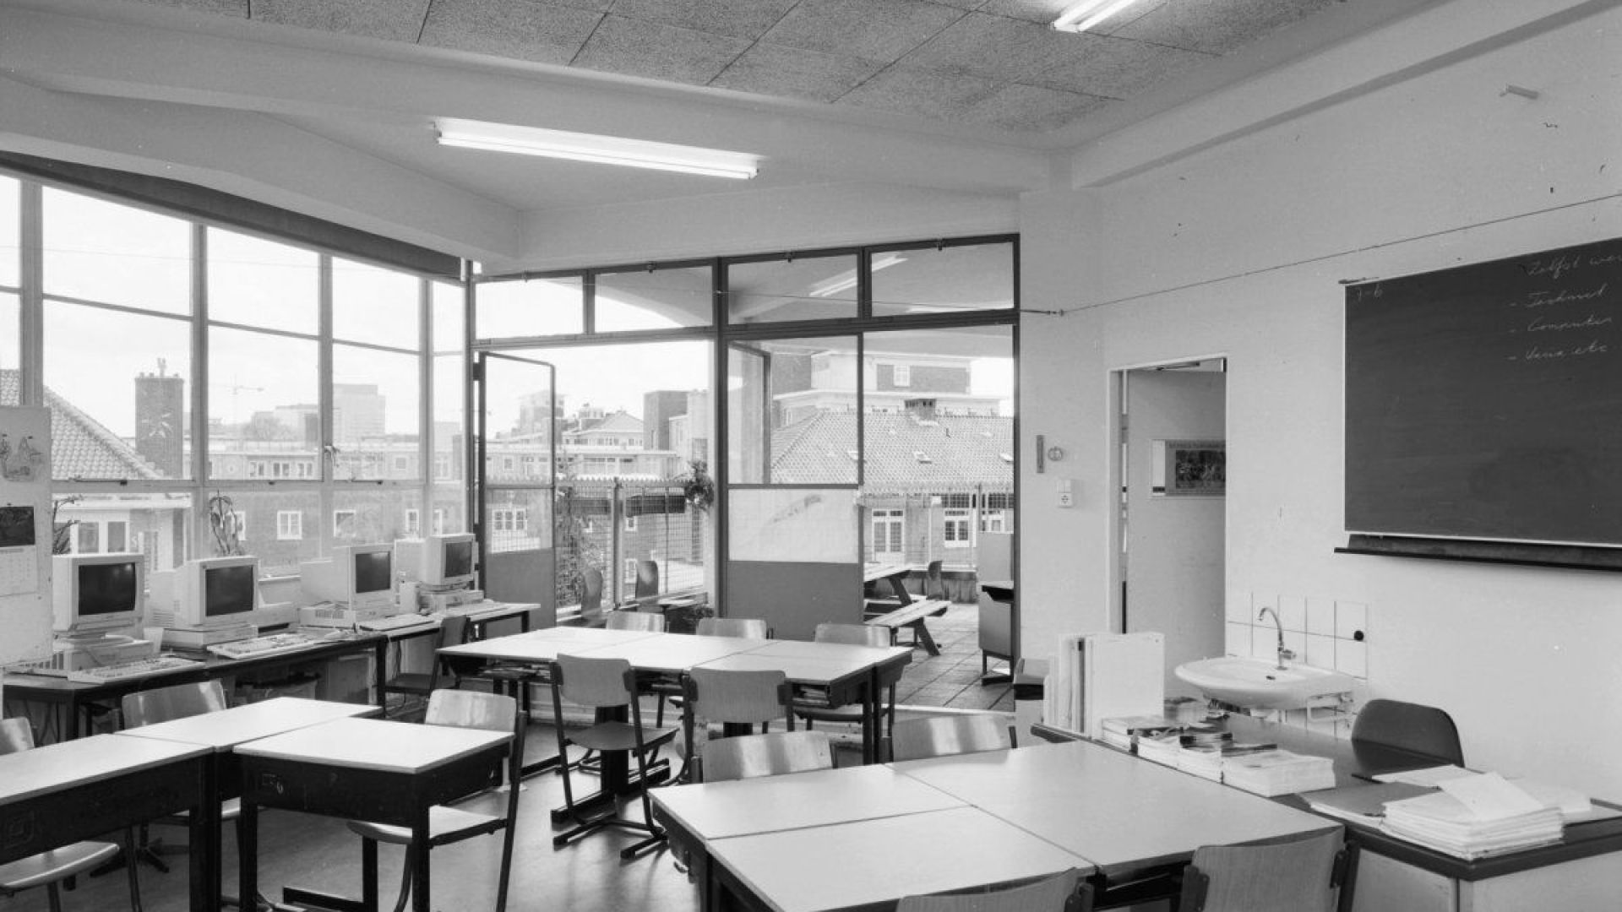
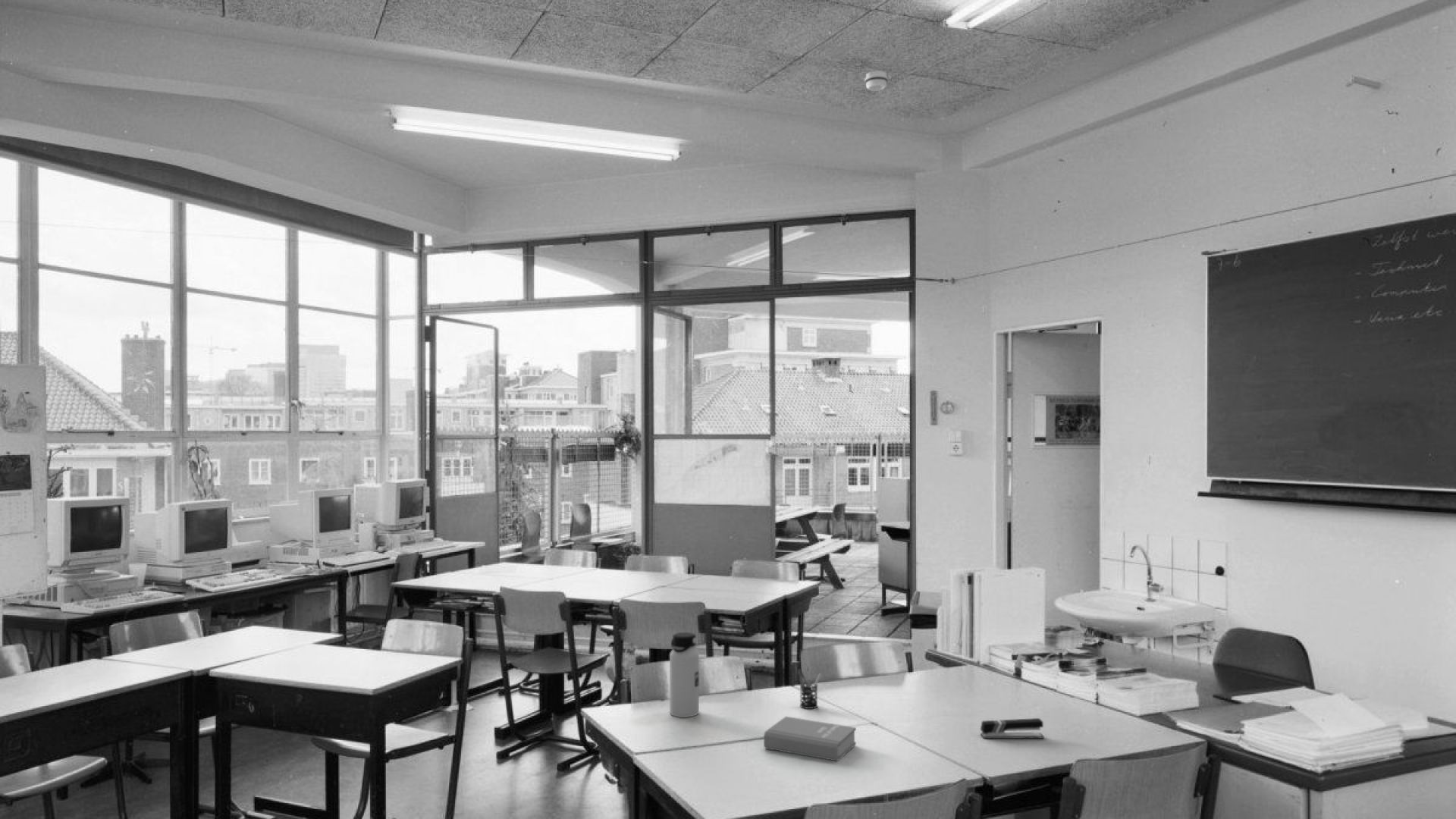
+ book [763,716,857,762]
+ stapler [980,717,1045,739]
+ water bottle [669,632,700,718]
+ smoke detector [864,70,889,92]
+ pen holder [795,669,822,710]
